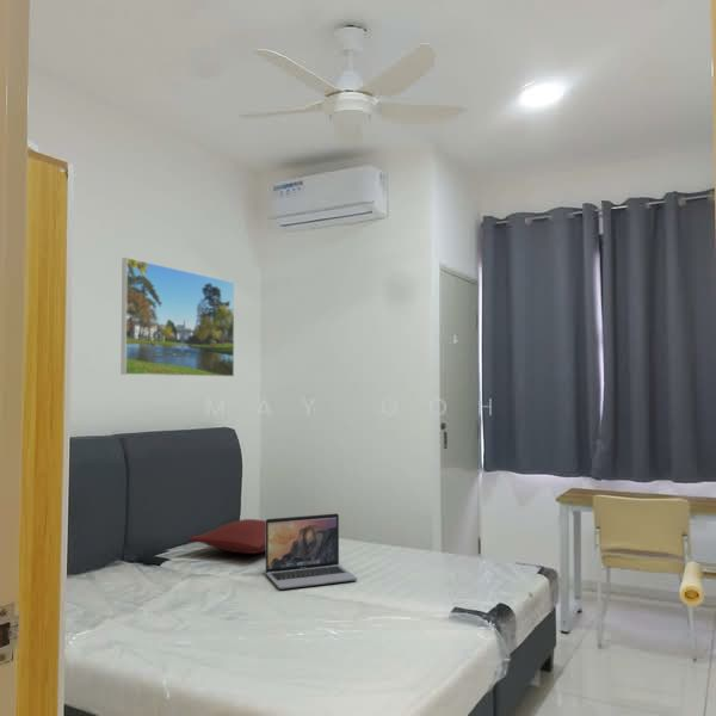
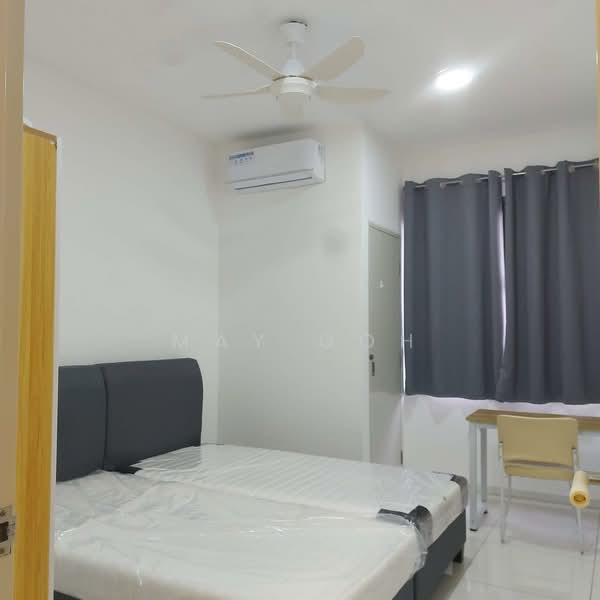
- laptop [265,512,358,591]
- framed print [119,257,235,378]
- pillow [186,518,266,555]
